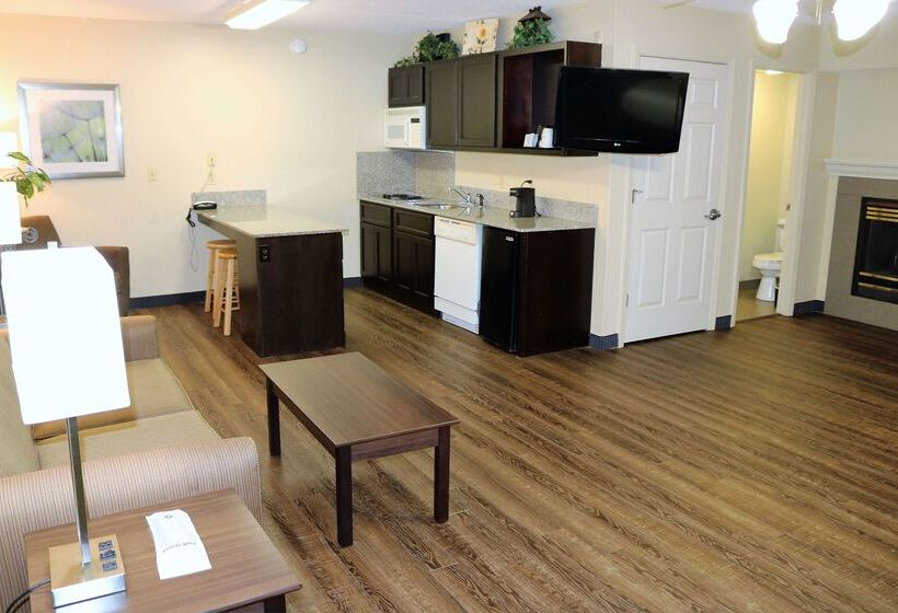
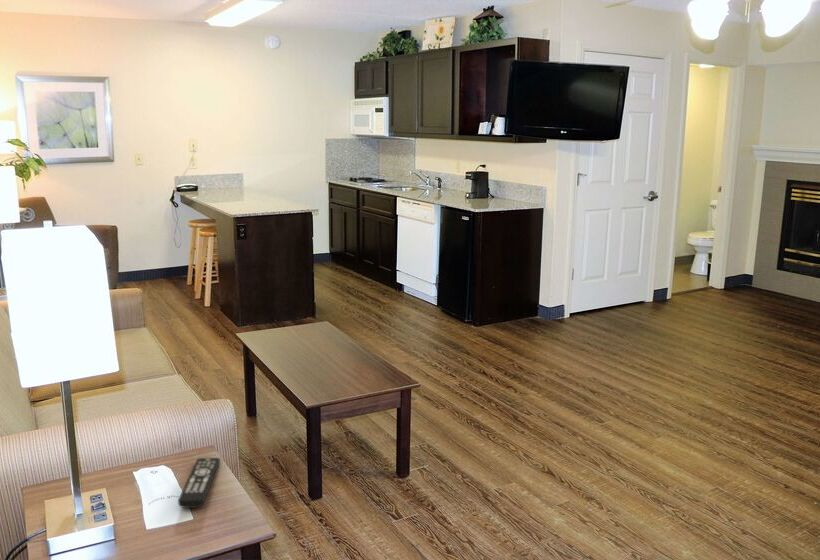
+ remote control [177,457,221,509]
